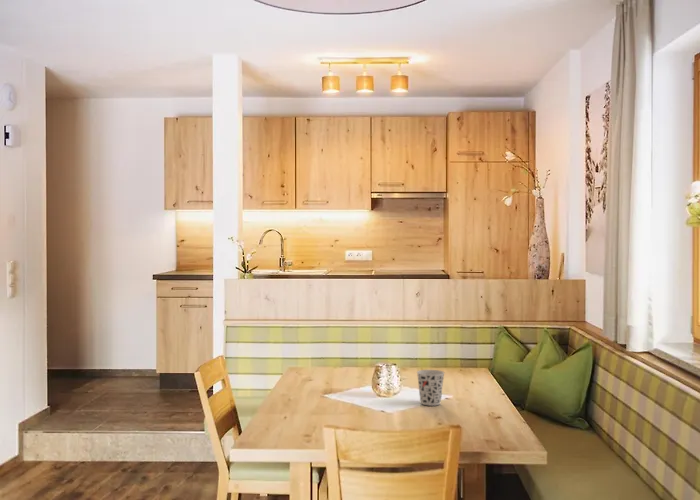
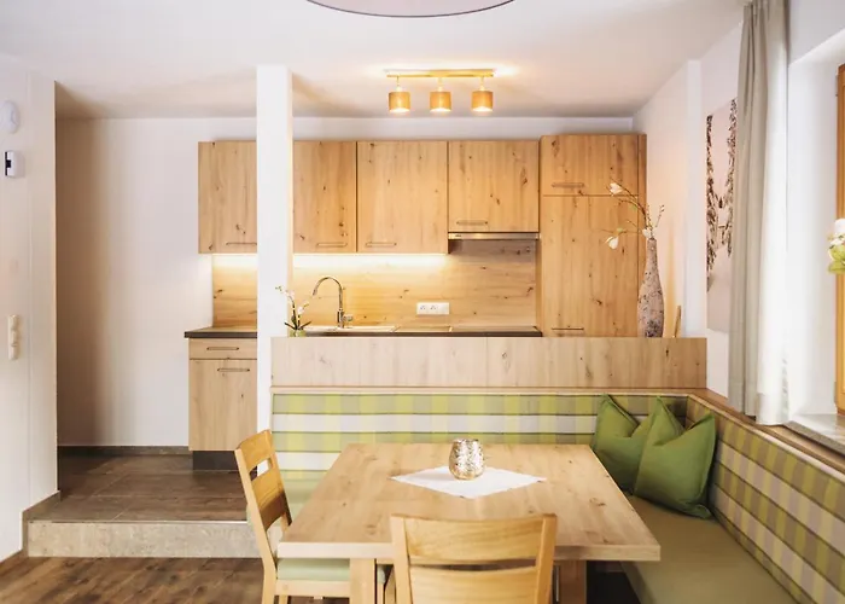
- cup [416,369,446,407]
